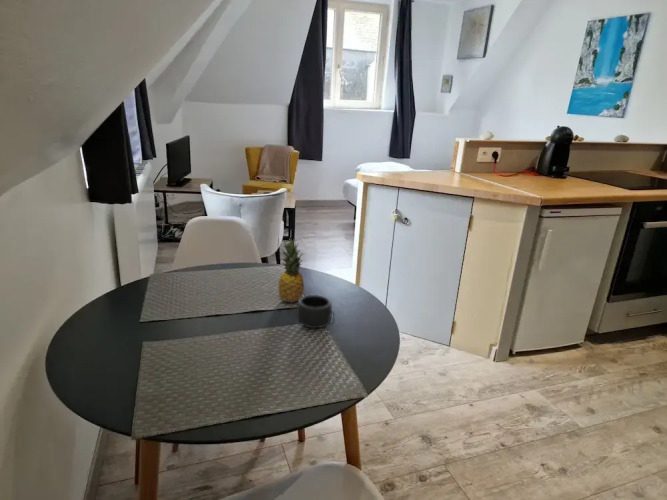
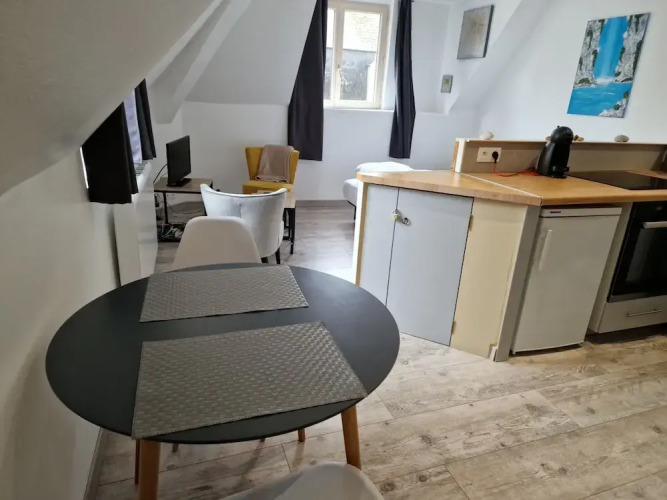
- mug [296,294,336,329]
- fruit [277,238,305,303]
